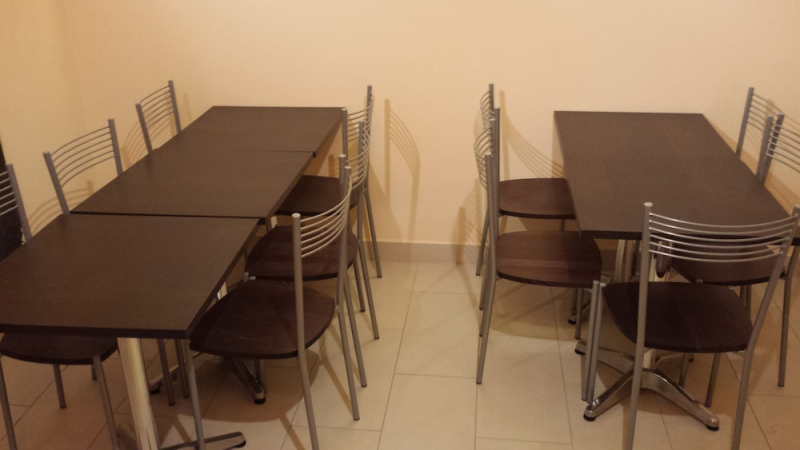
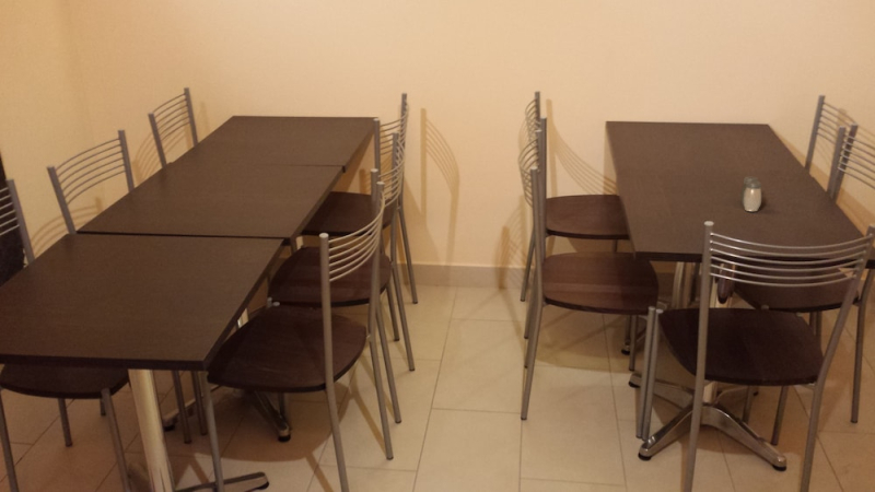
+ salt and pepper shaker [739,175,762,212]
